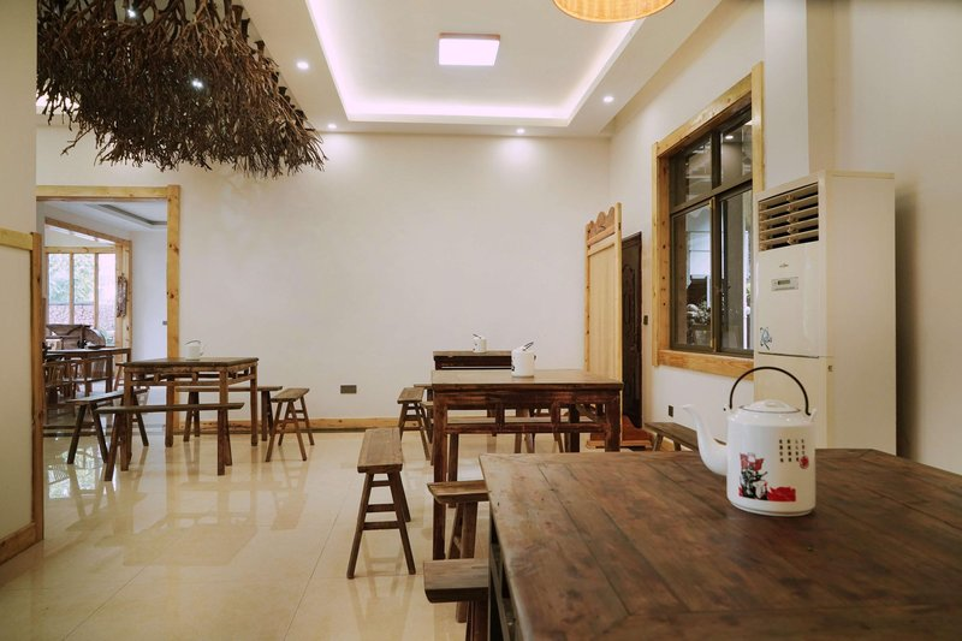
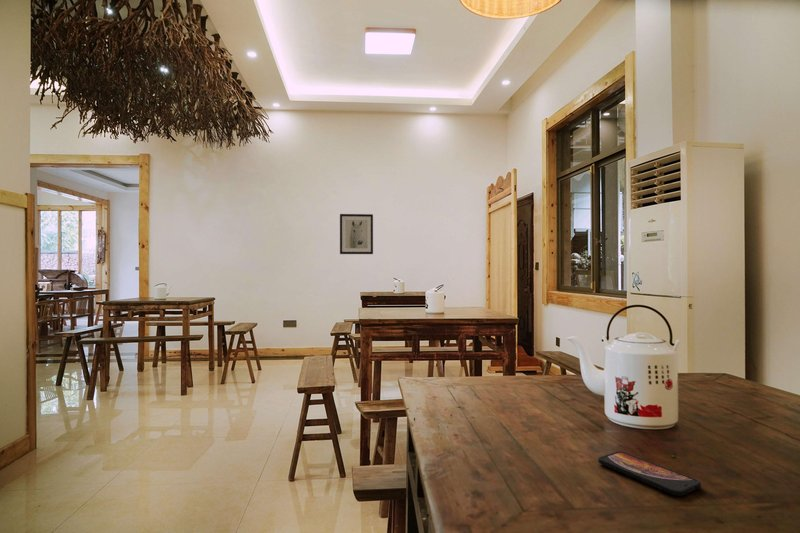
+ smartphone [597,450,702,497]
+ wall art [339,213,374,255]
